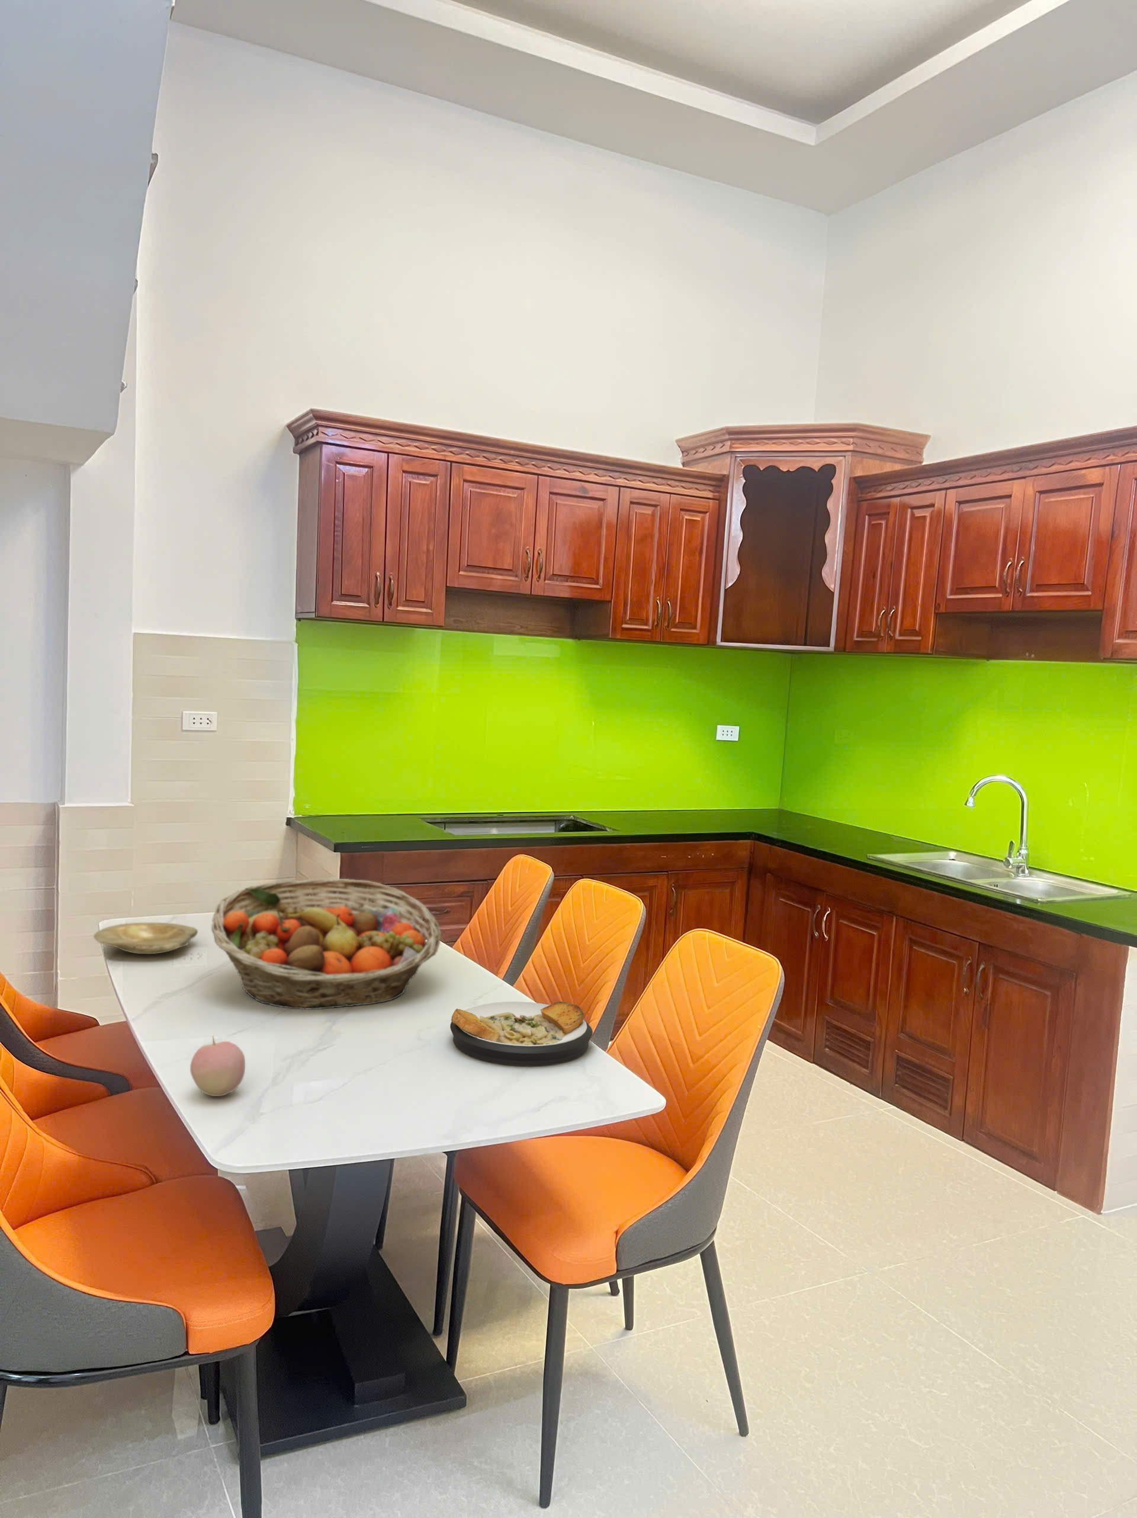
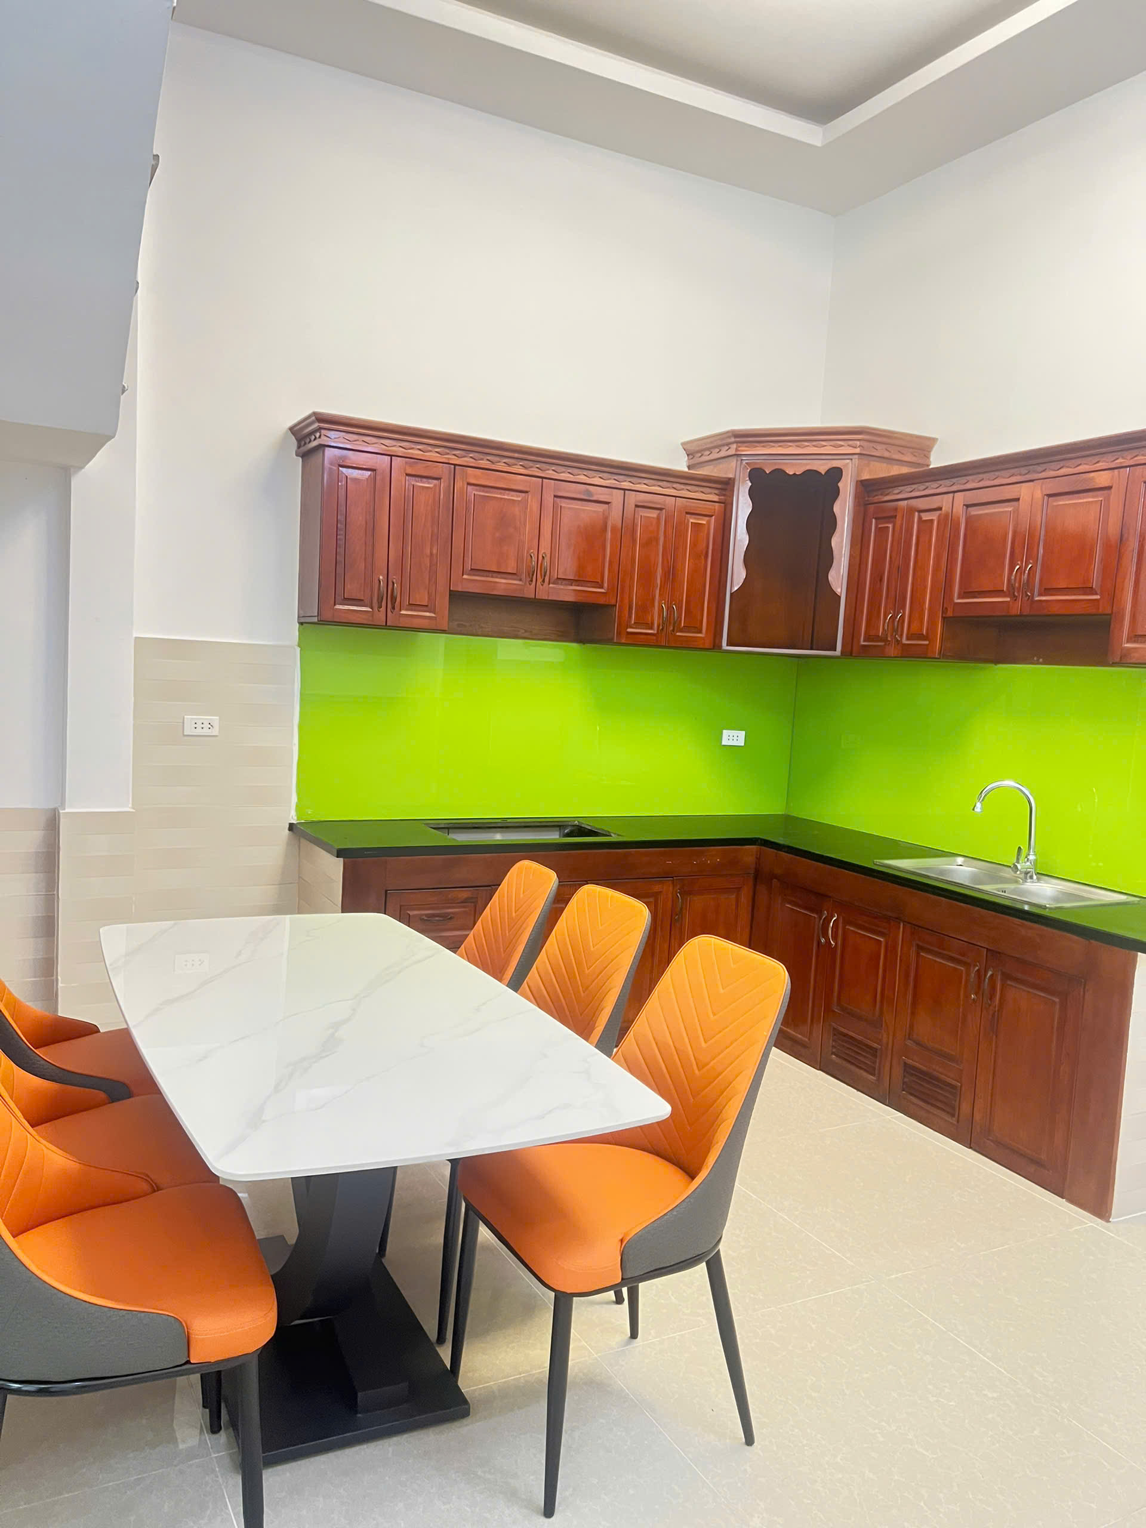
- plate [449,1000,594,1066]
- apple [190,1035,246,1097]
- fruit basket [211,879,442,1010]
- plate [93,922,198,955]
